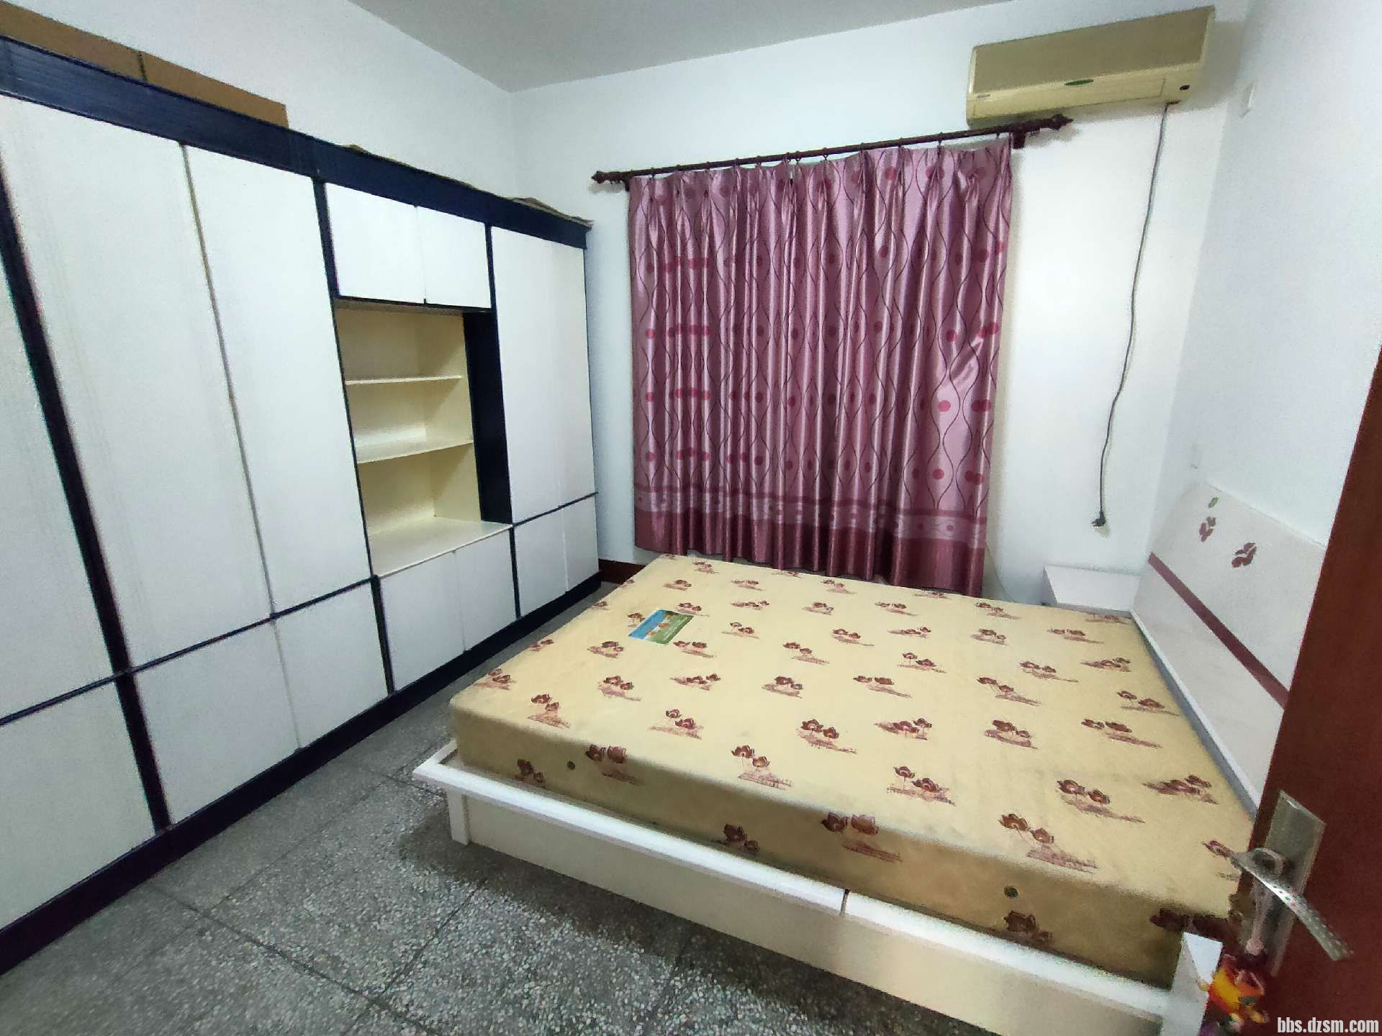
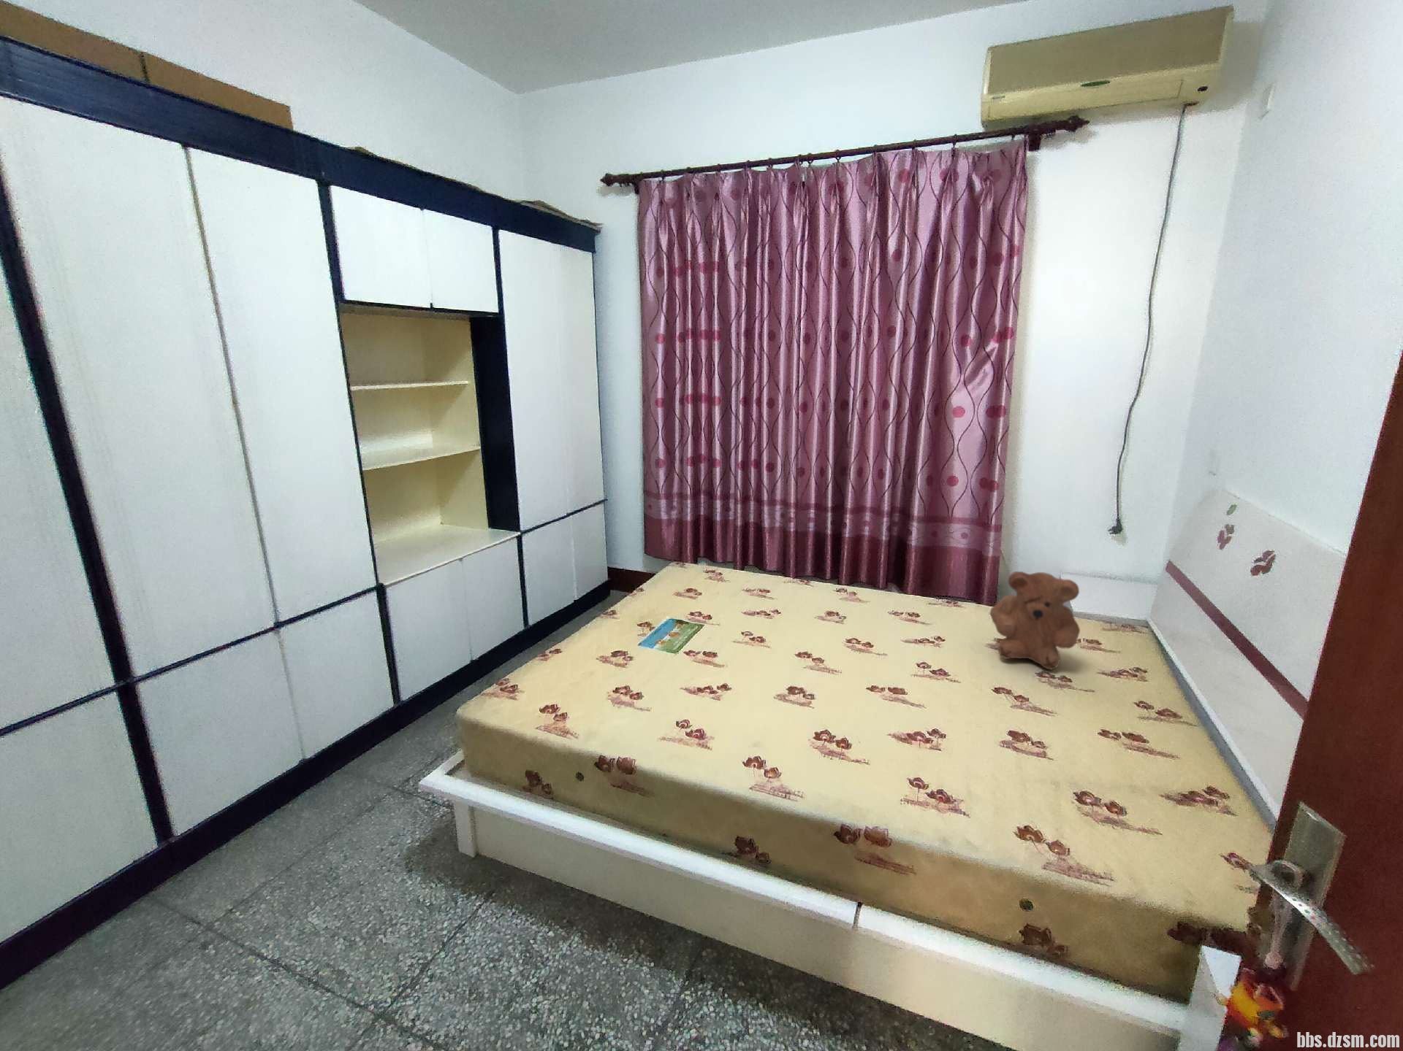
+ teddy bear [990,571,1080,671]
